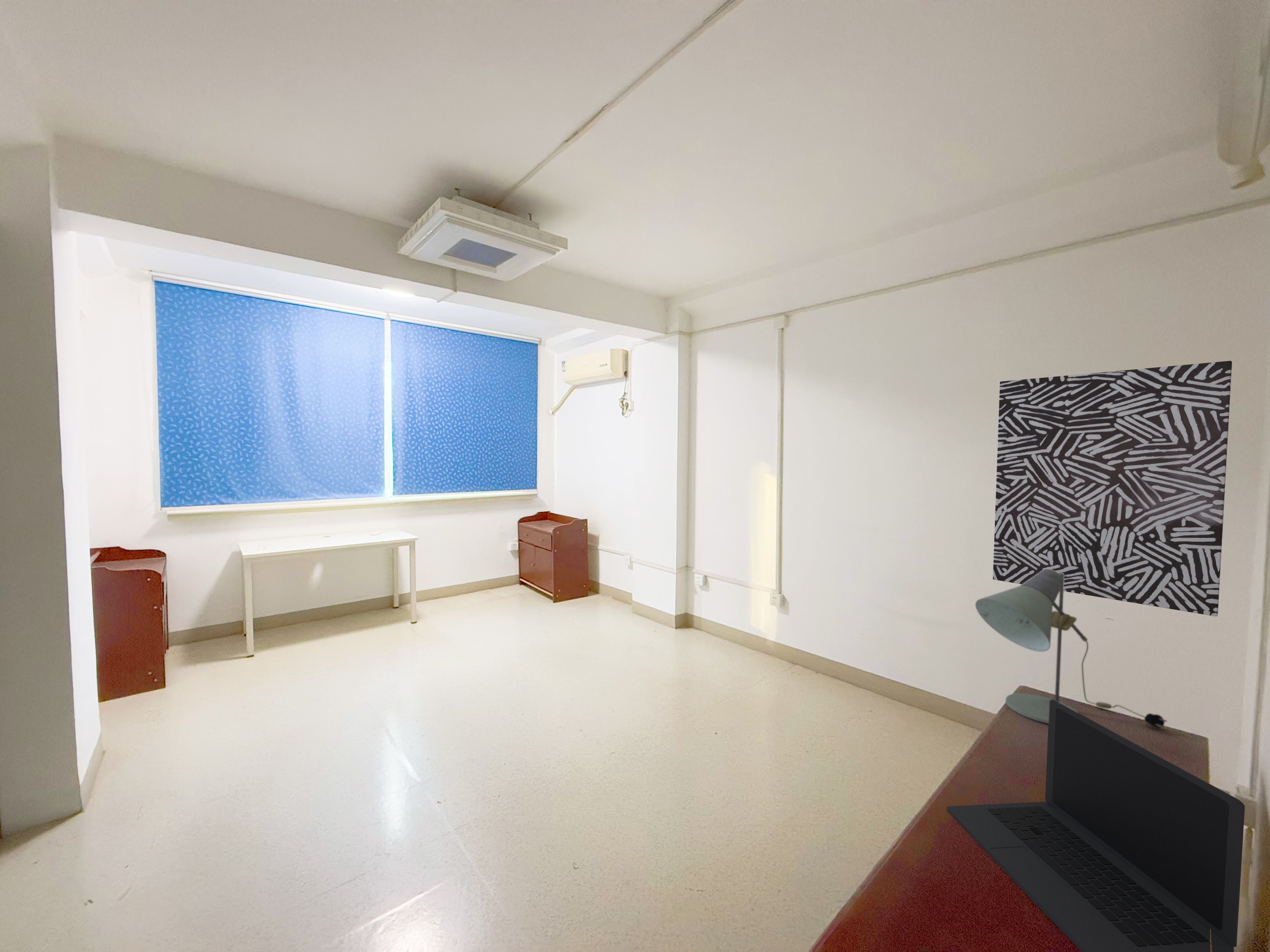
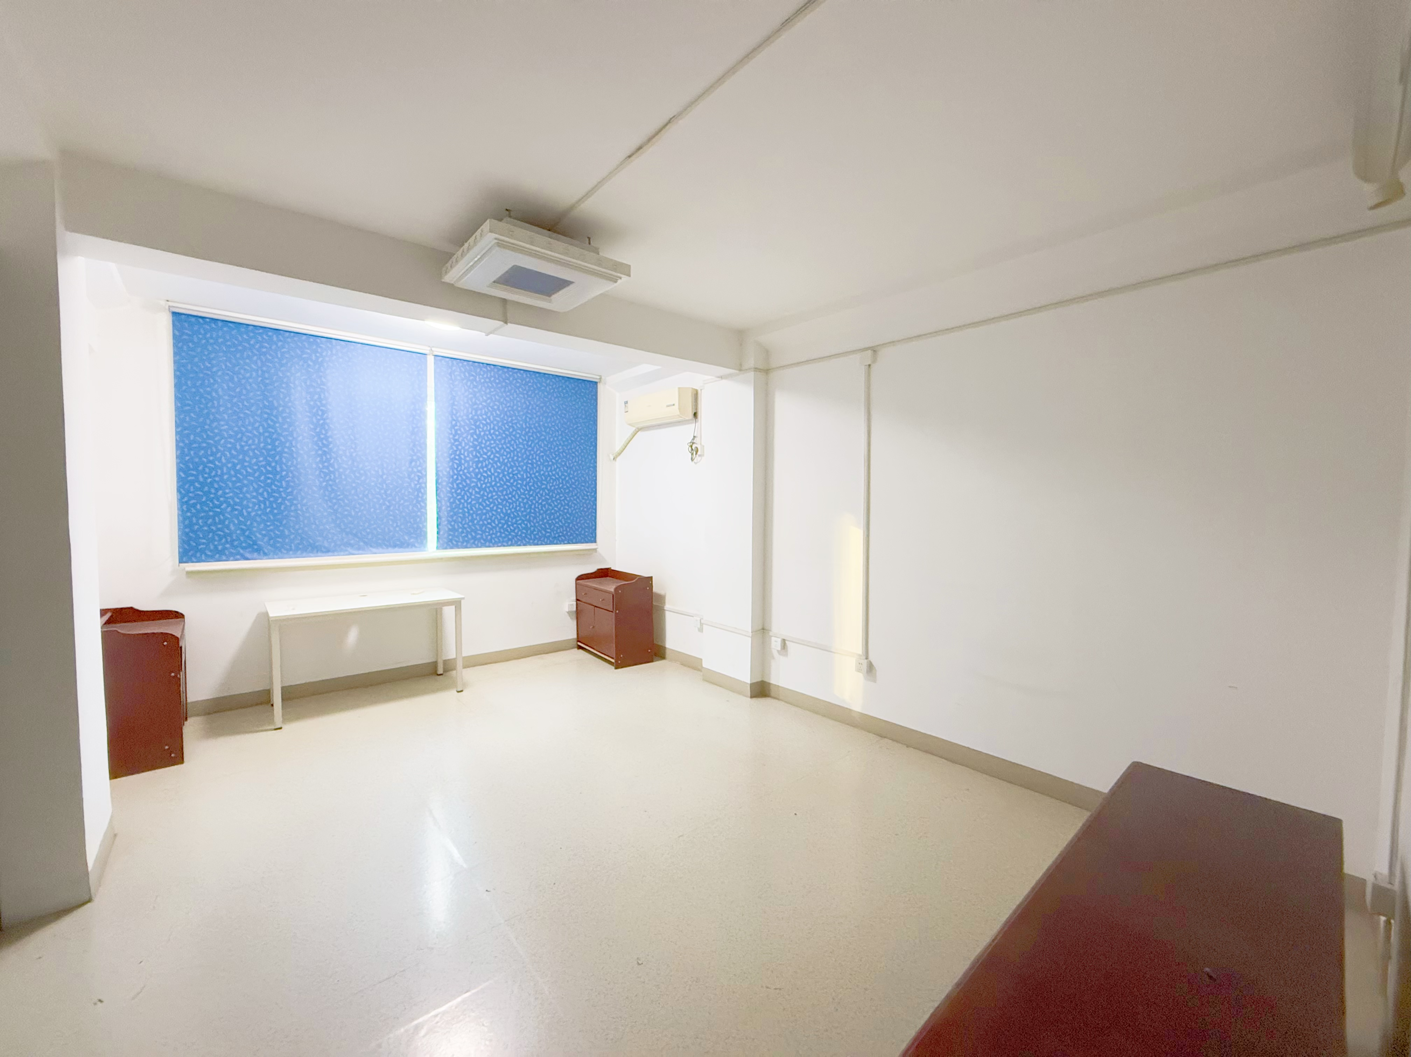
- wall art [993,360,1233,617]
- desk lamp [975,569,1167,729]
- laptop [947,699,1245,952]
